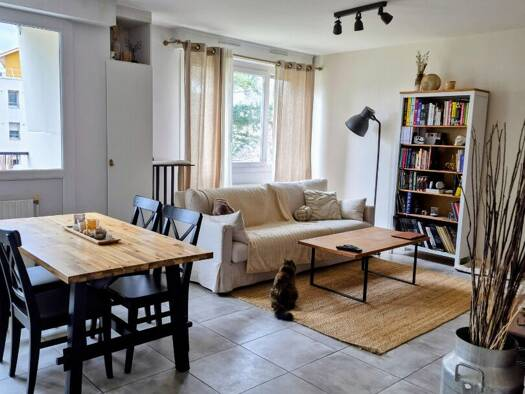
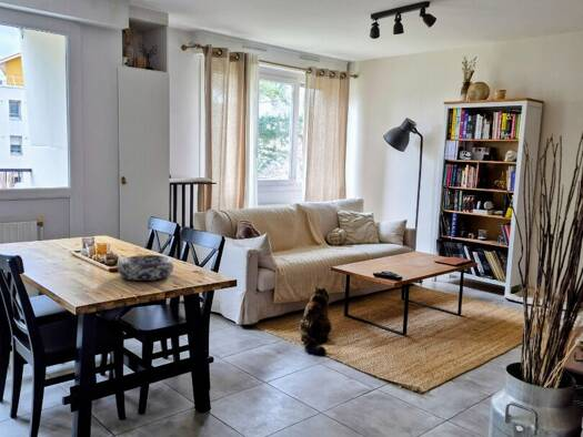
+ decorative bowl [117,254,174,282]
